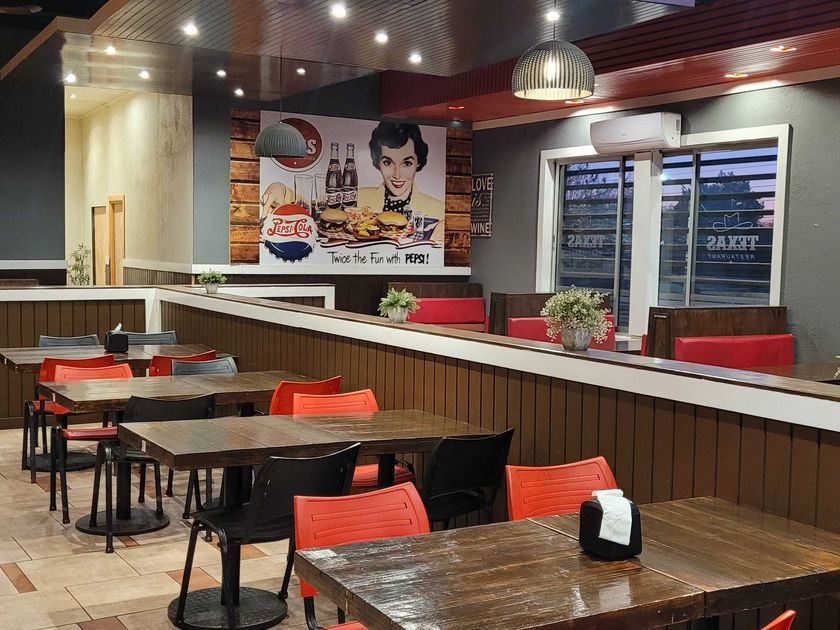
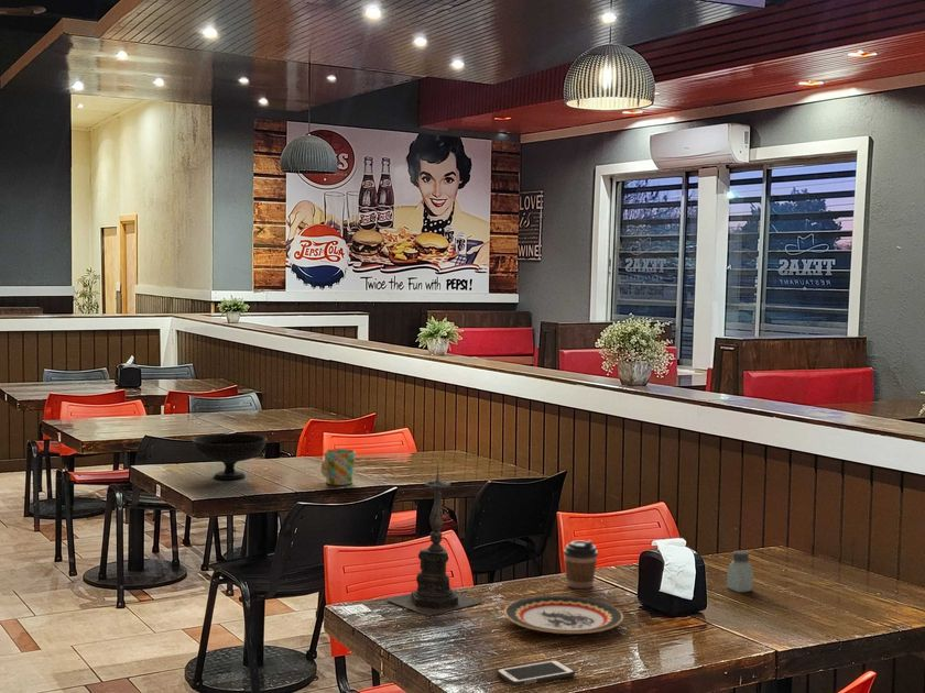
+ plate [503,595,624,635]
+ coffee cup [563,539,599,590]
+ cell phone [496,659,576,686]
+ candle holder [385,462,485,617]
+ saltshaker [726,550,754,593]
+ bowl [191,432,269,481]
+ mug [320,448,357,486]
